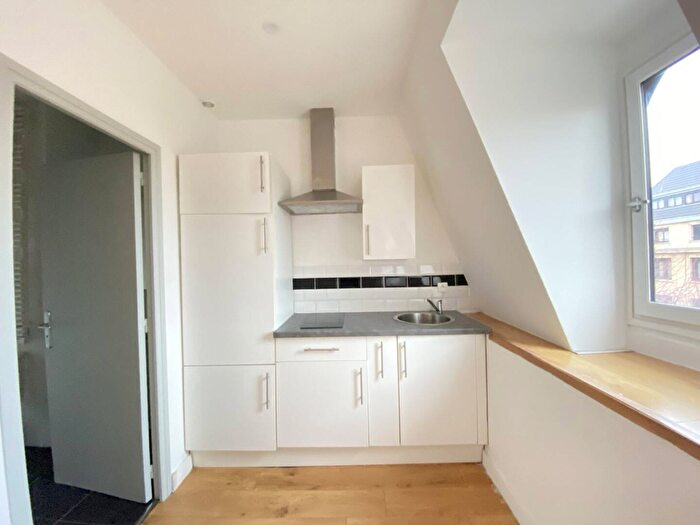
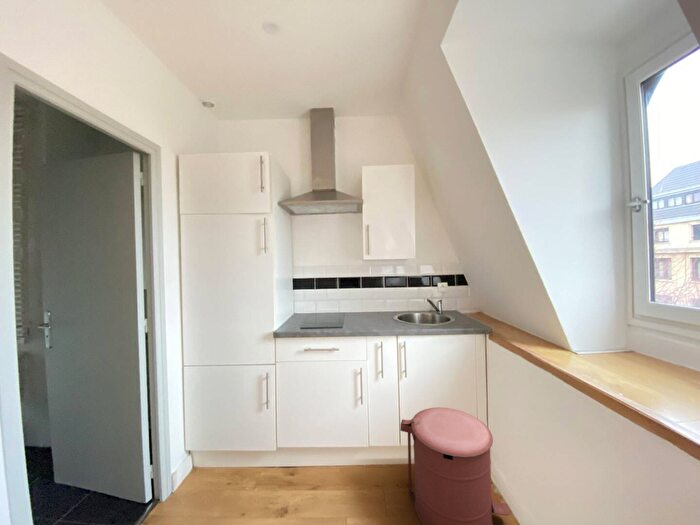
+ trash can [399,406,511,525]
